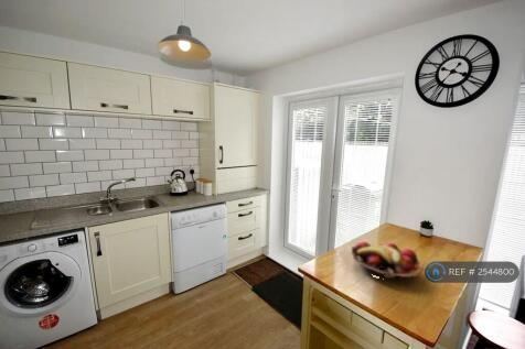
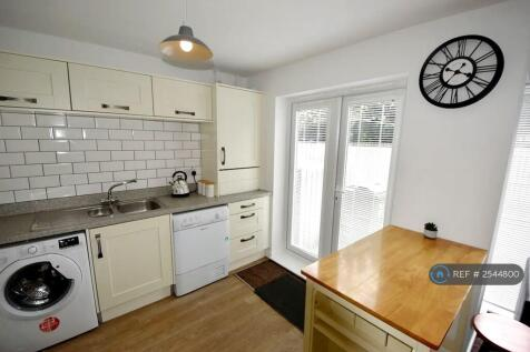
- fruit basket [351,240,424,280]
